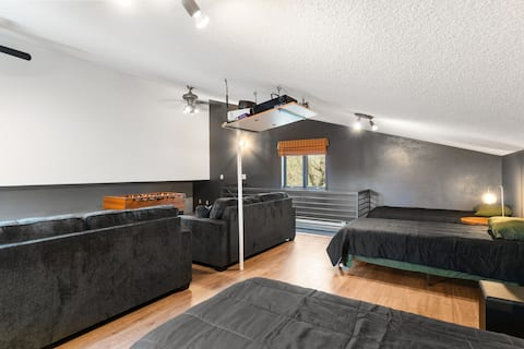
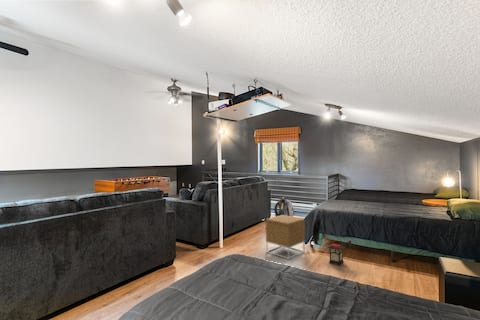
+ nightstand [264,215,306,260]
+ lantern [326,239,352,266]
+ backpack [273,196,296,217]
